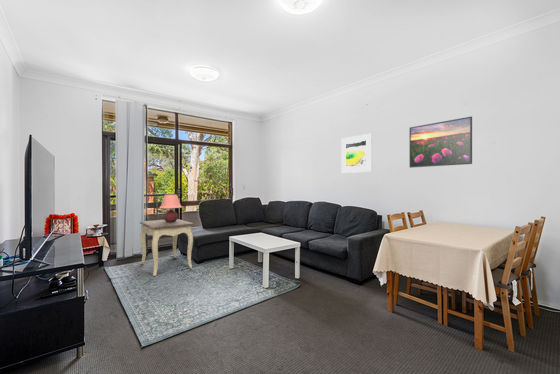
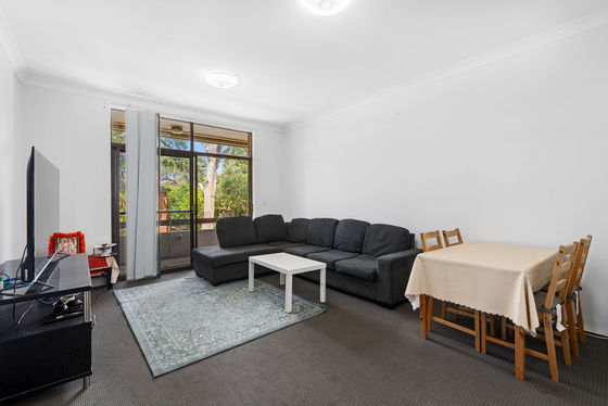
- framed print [408,115,473,169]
- table lamp [158,193,183,222]
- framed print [340,132,373,174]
- side table [139,218,195,277]
